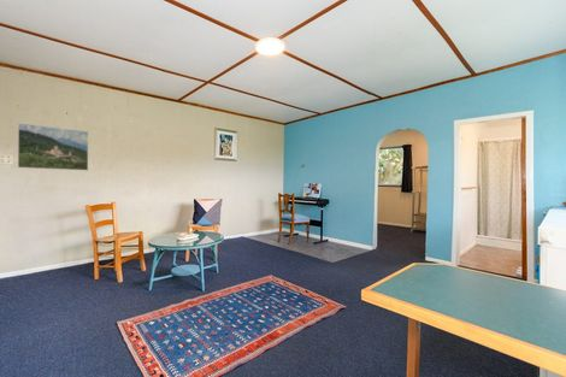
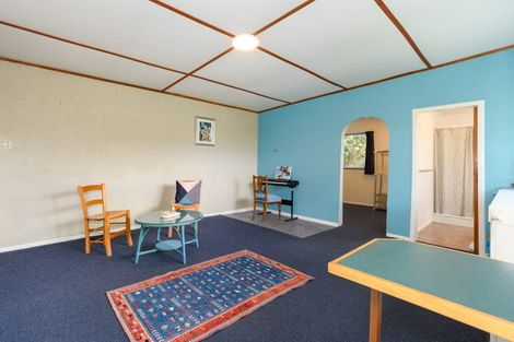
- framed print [17,122,89,171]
